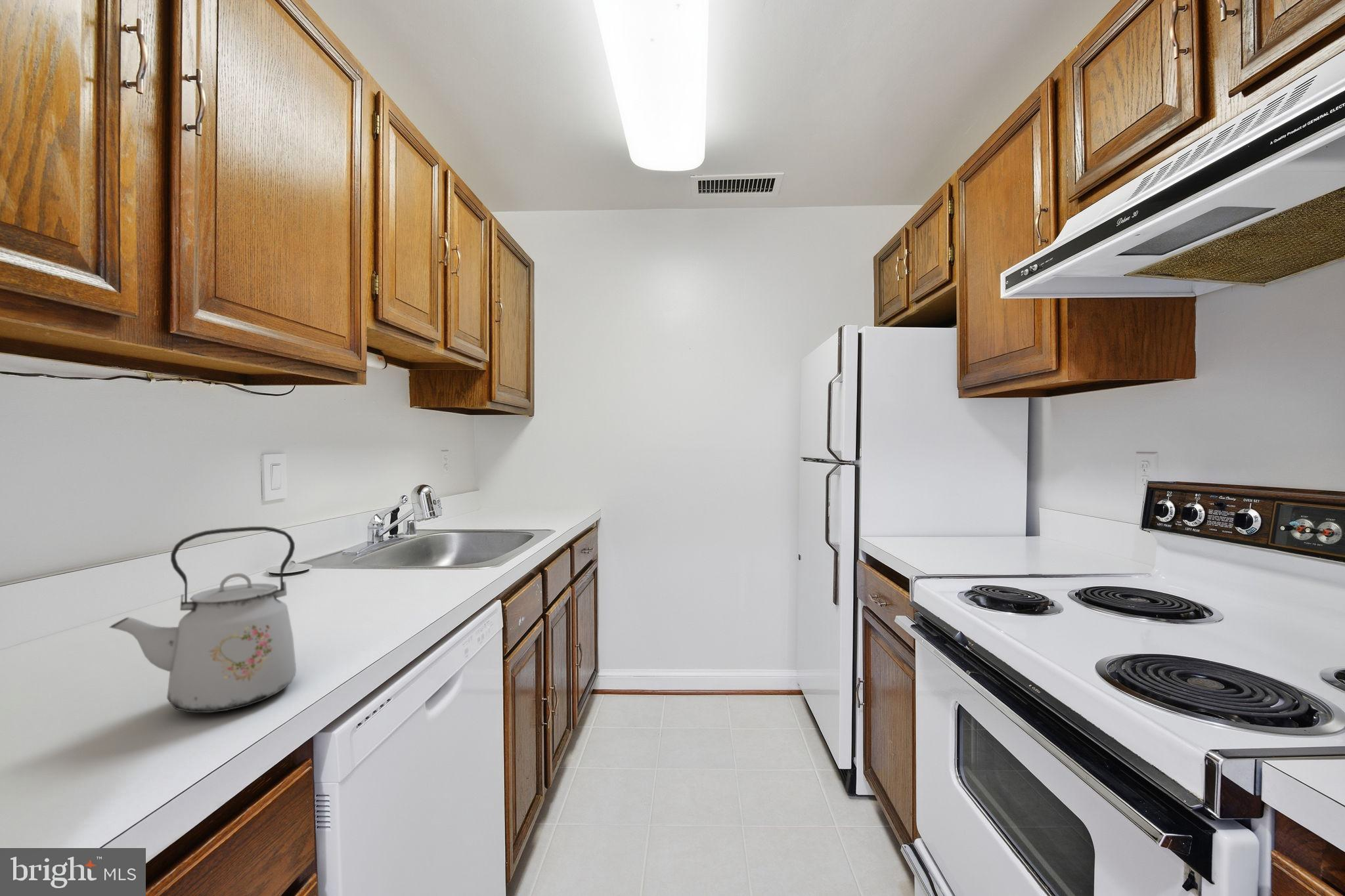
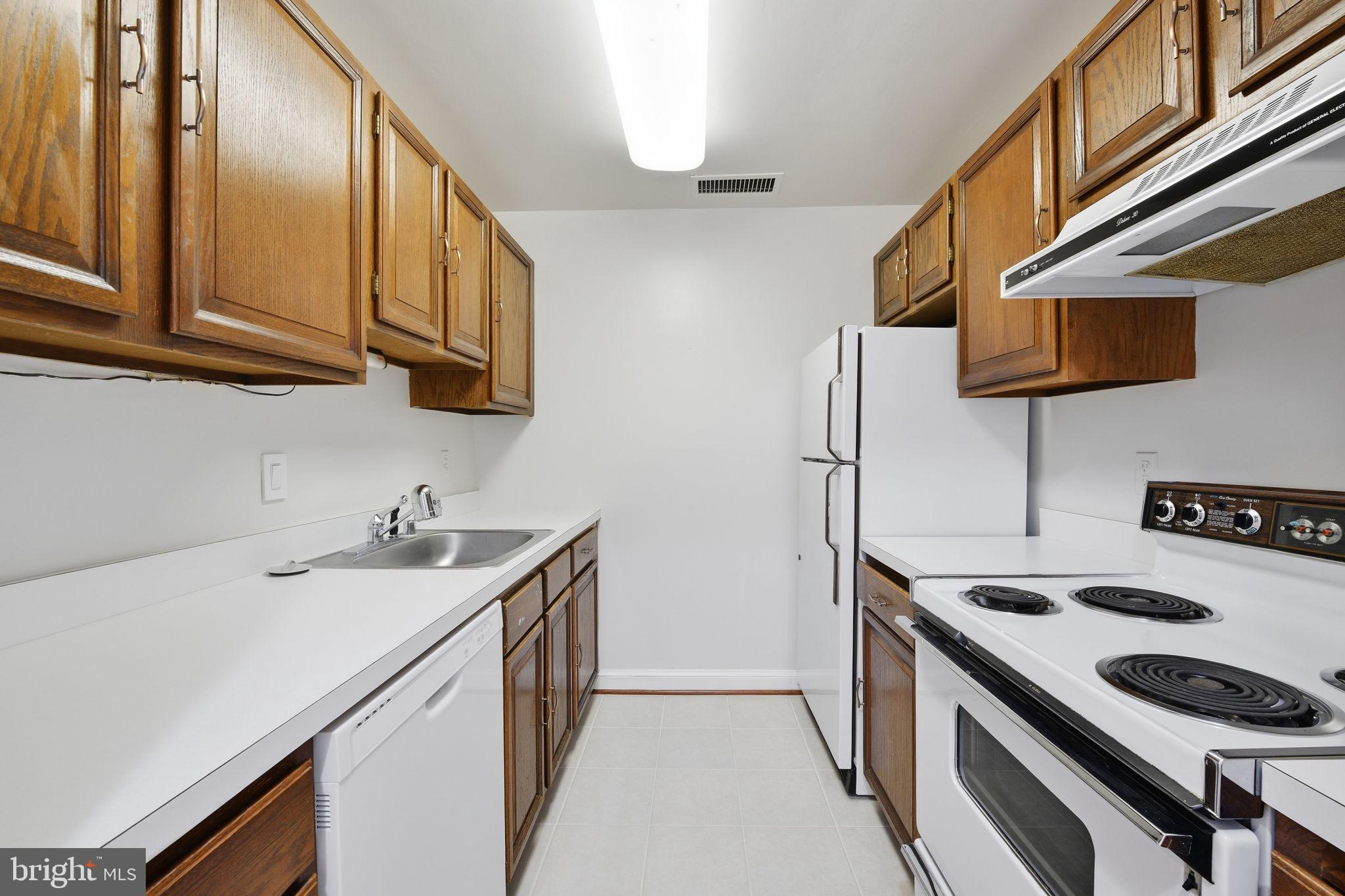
- kettle [108,526,297,714]
